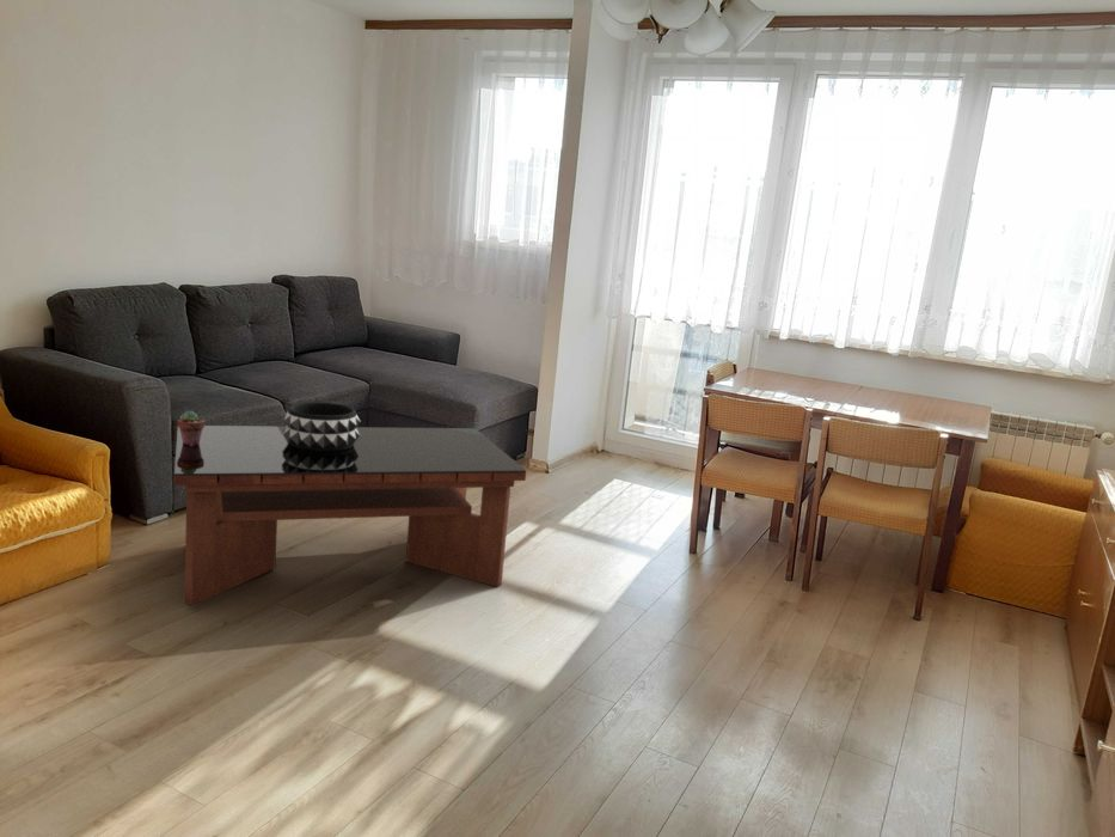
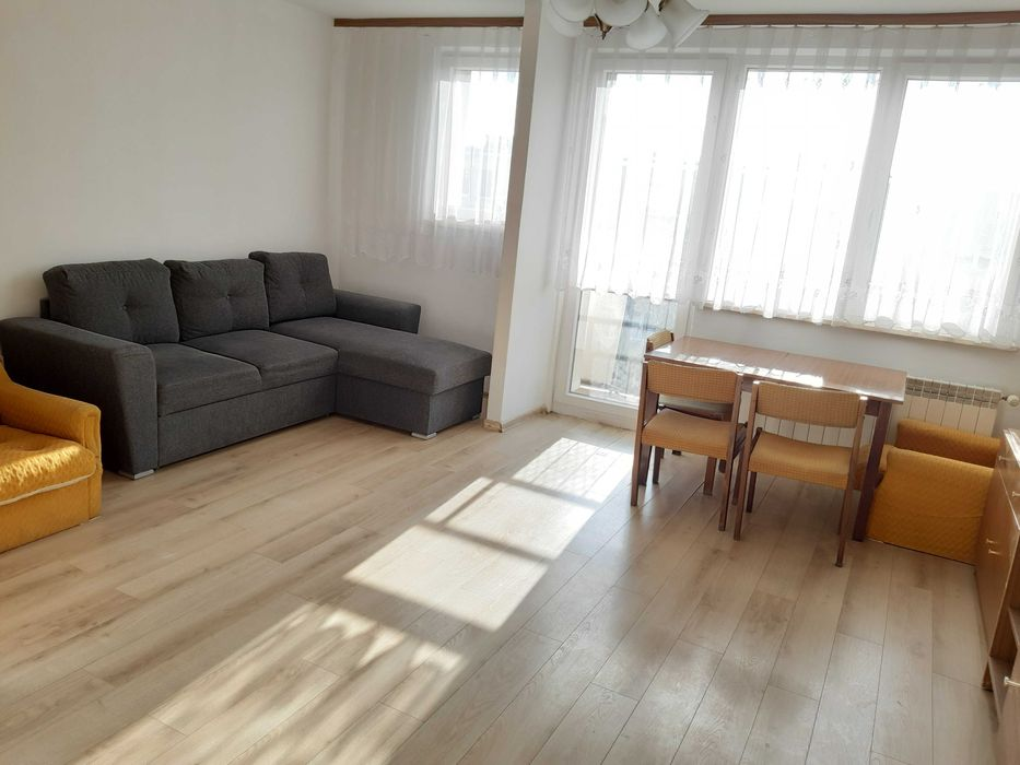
- potted succulent [177,410,206,446]
- coffee table [173,424,527,607]
- decorative bowl [282,402,362,452]
